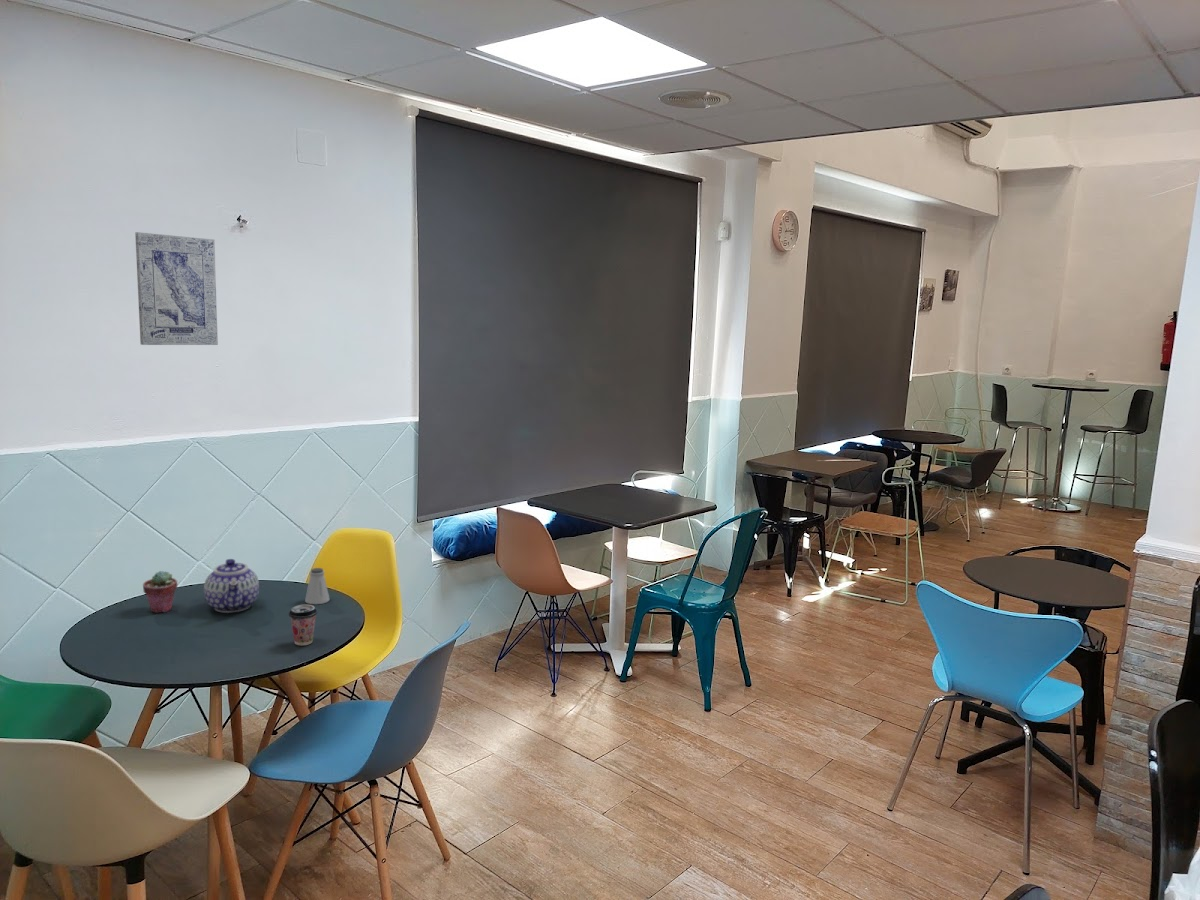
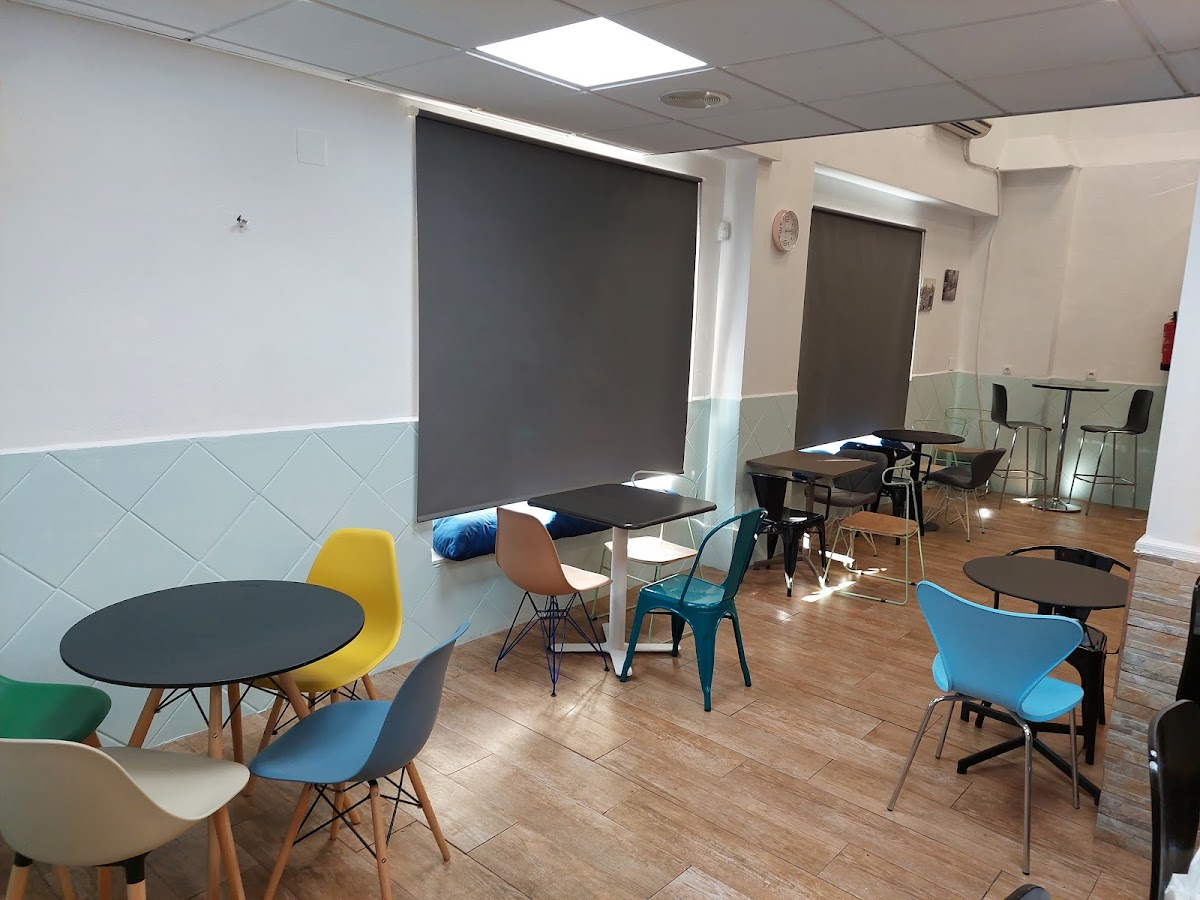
- saltshaker [304,567,331,605]
- teapot [203,558,260,614]
- wall art [134,231,219,346]
- coffee cup [287,603,319,646]
- potted succulent [142,570,178,614]
